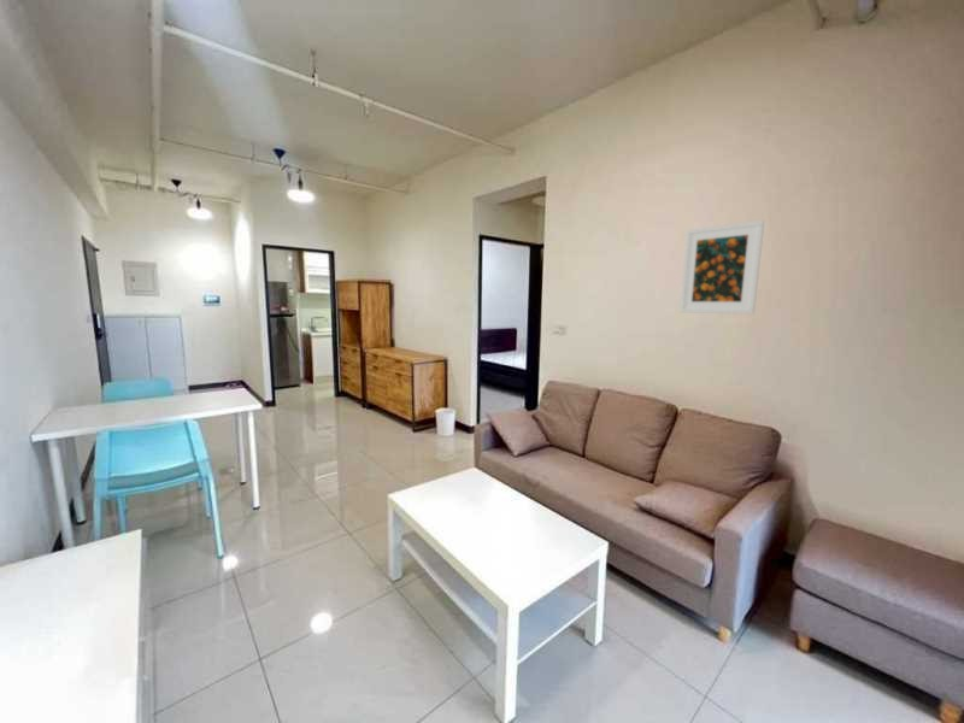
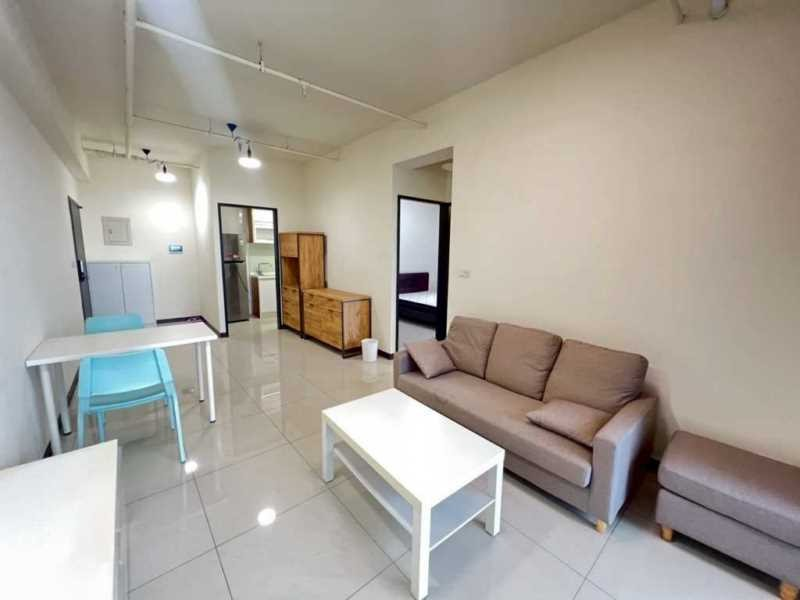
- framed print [678,219,765,316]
